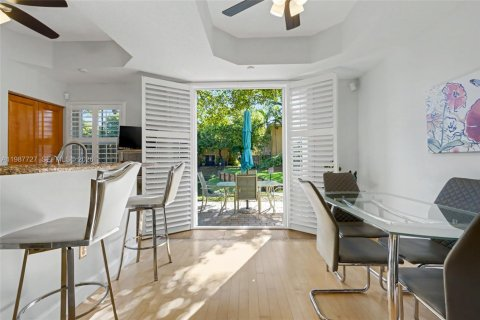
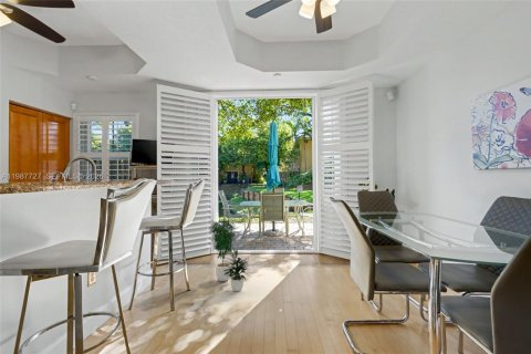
+ potted plant [209,216,251,293]
